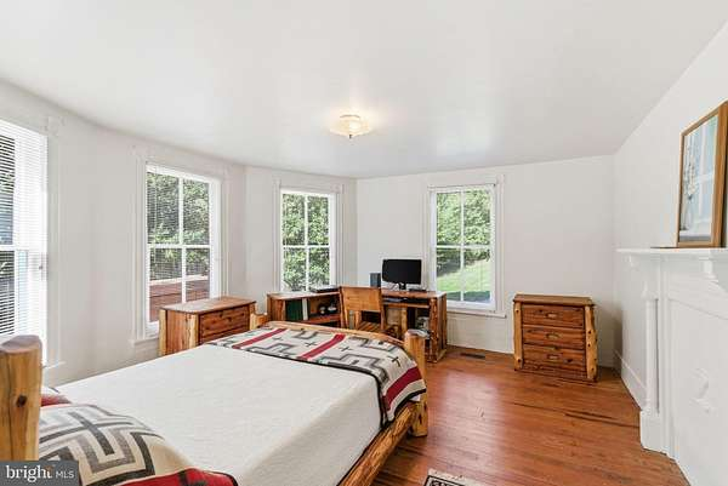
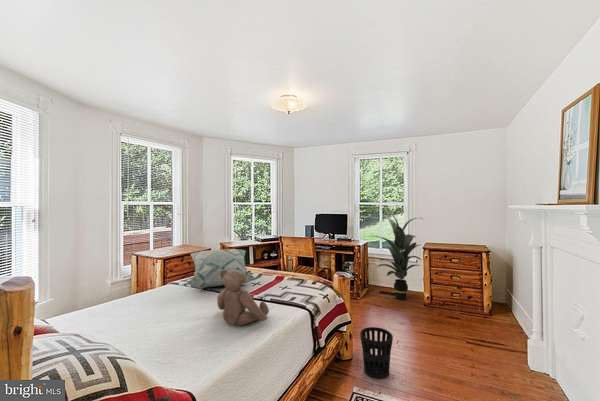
+ wastebasket [359,326,394,380]
+ decorative pillow [186,248,256,289]
+ teddy bear [216,270,270,326]
+ indoor plant [369,212,423,301]
